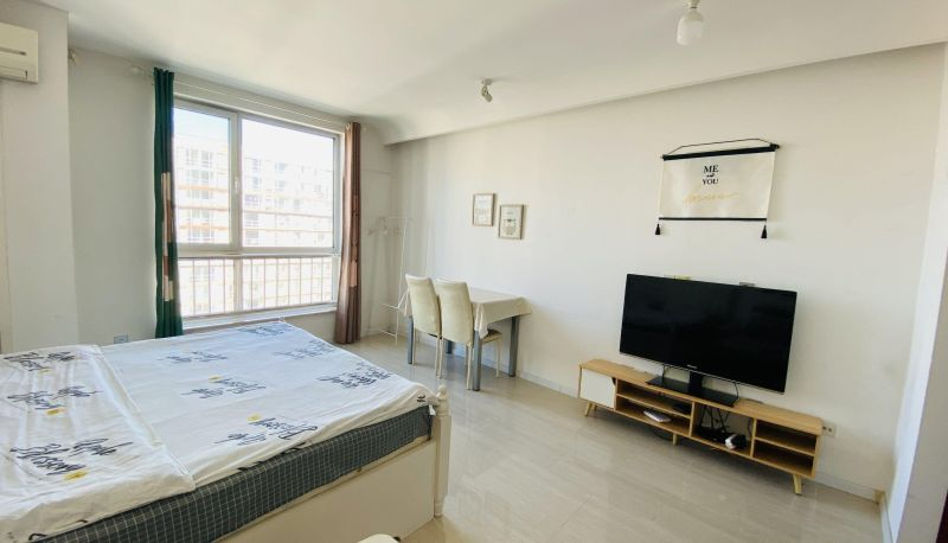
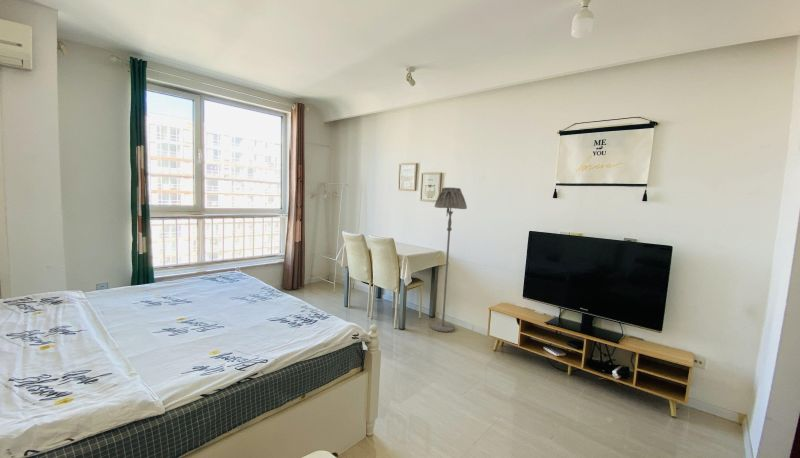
+ floor lamp [430,187,468,333]
